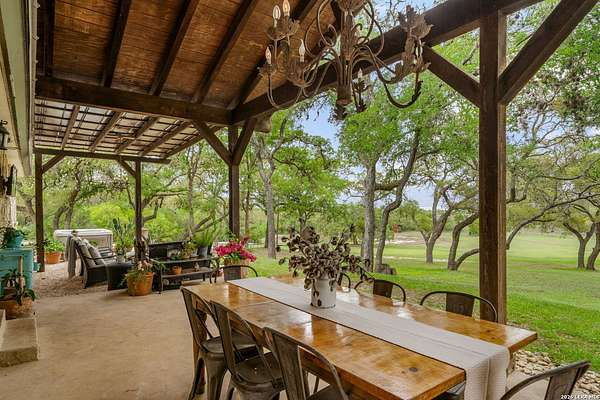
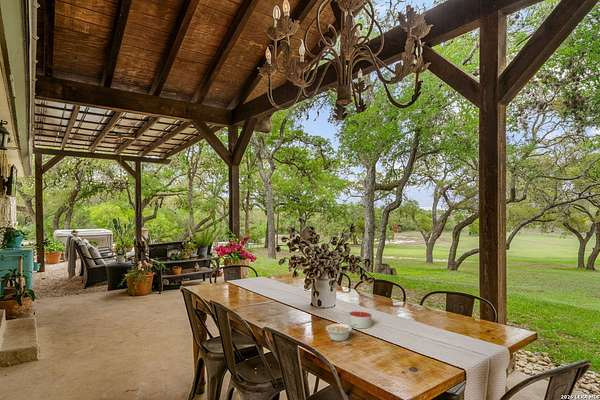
+ legume [325,323,356,342]
+ candle [348,310,373,329]
